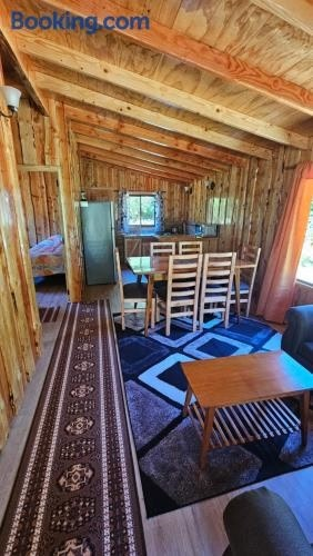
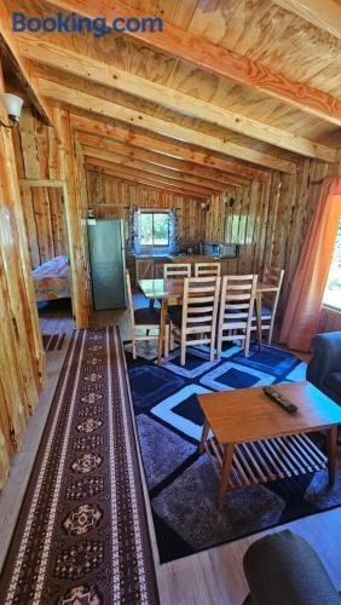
+ remote control [261,386,299,414]
